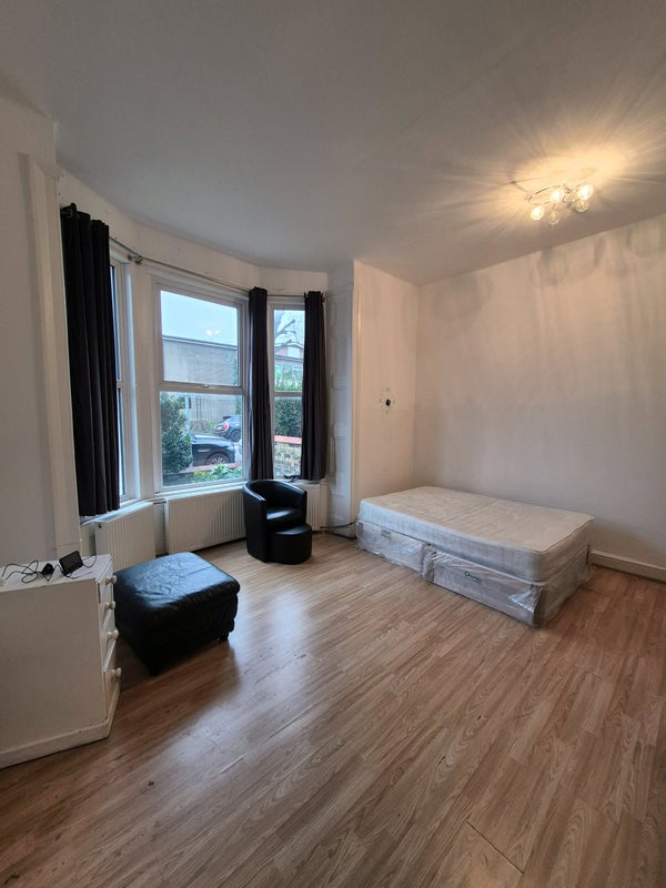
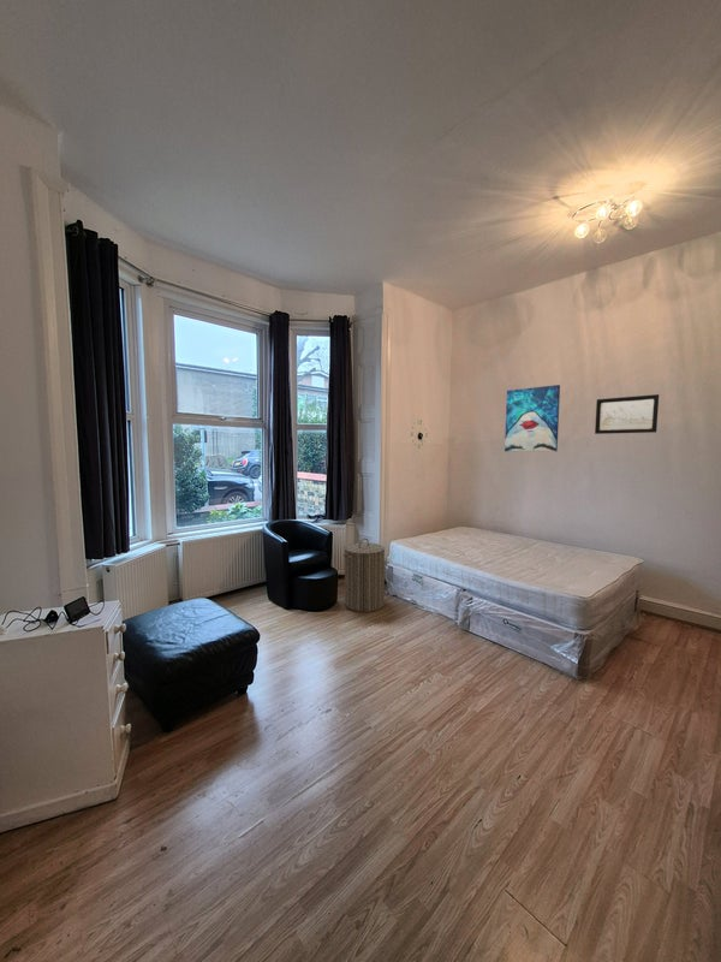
+ wall art [503,384,561,453]
+ laundry hamper [342,538,386,613]
+ wall art [594,393,660,435]
